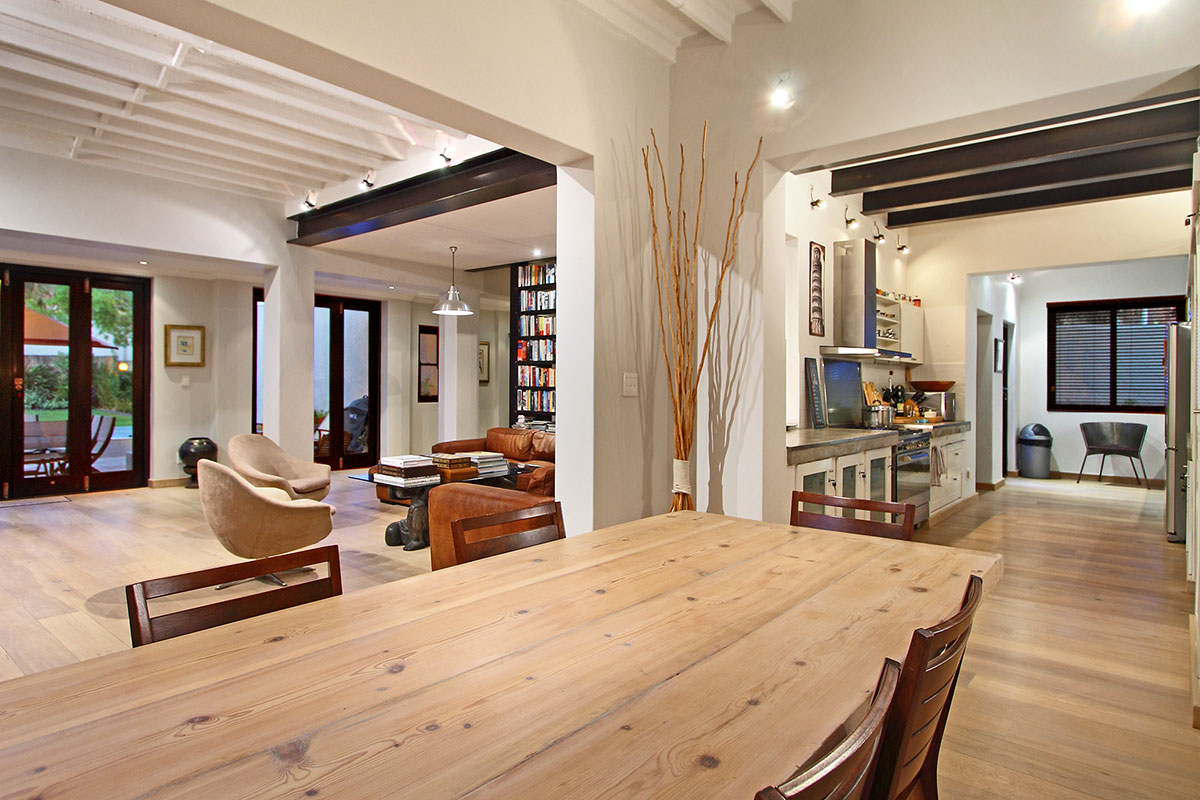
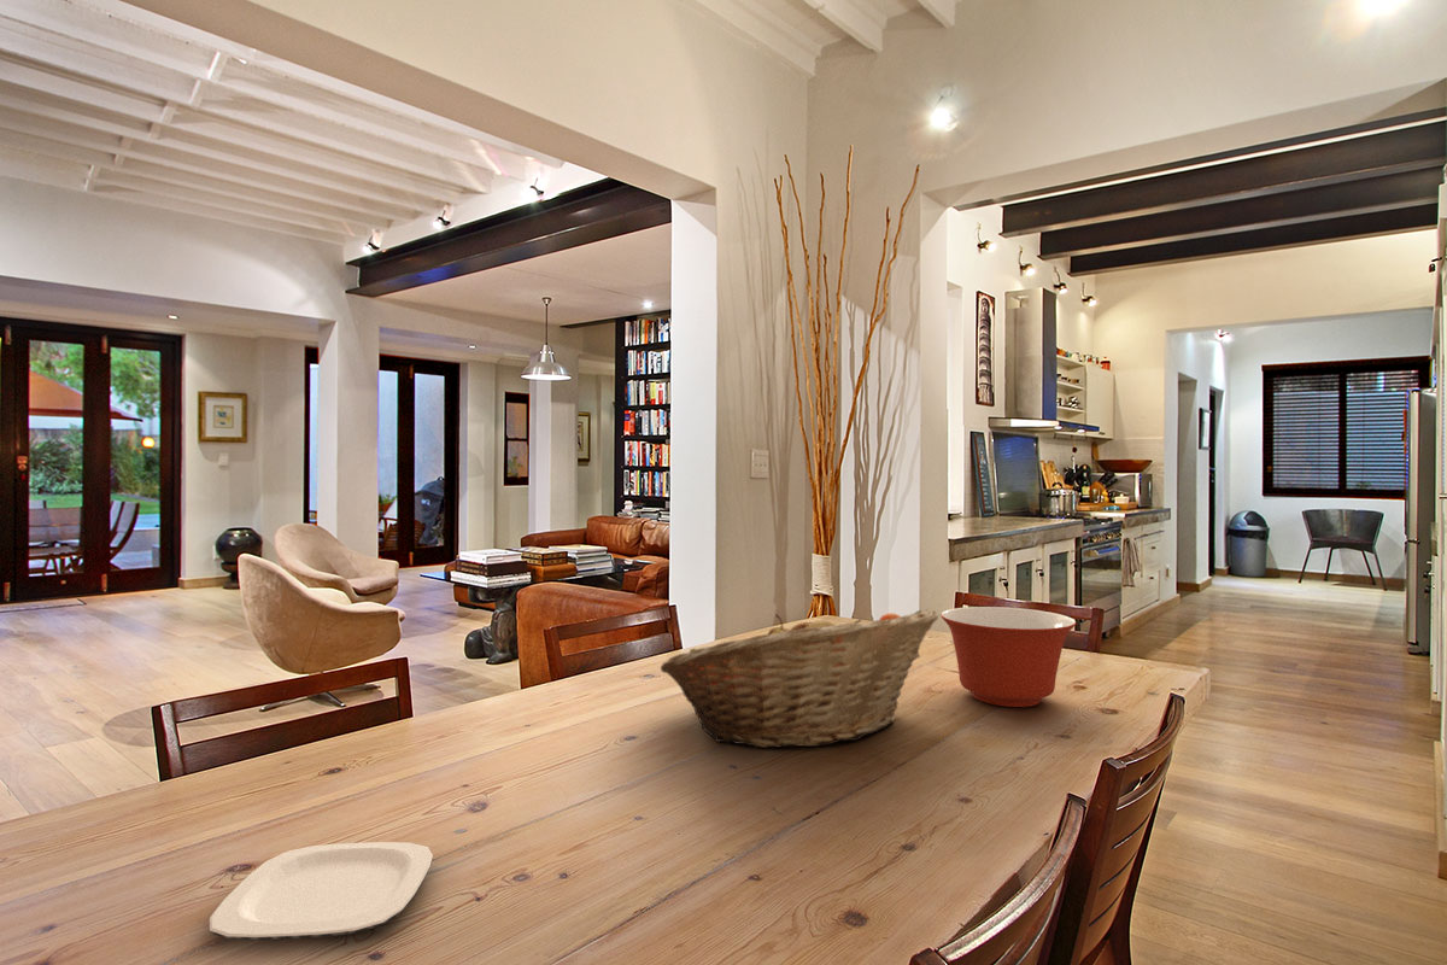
+ mixing bowl [939,606,1077,708]
+ plate [209,841,434,941]
+ fruit basket [660,608,939,749]
